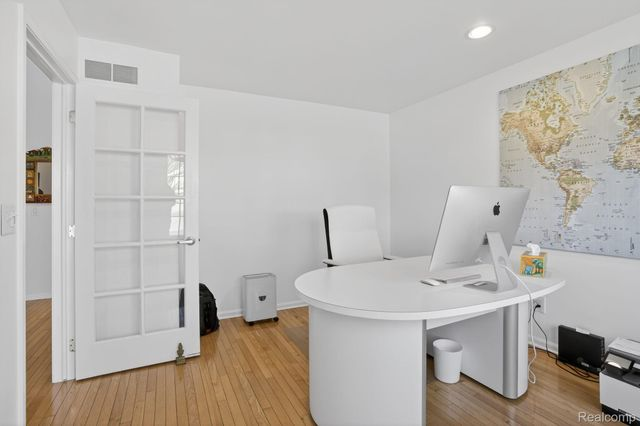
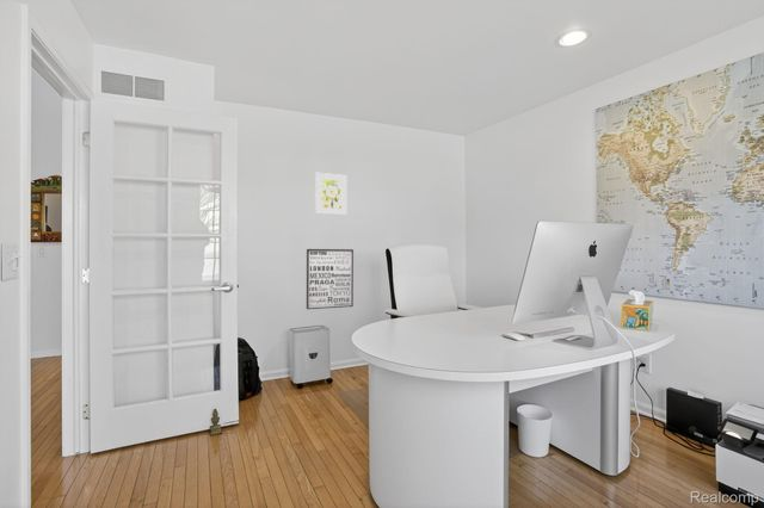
+ wall art [306,248,355,310]
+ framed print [314,172,349,216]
